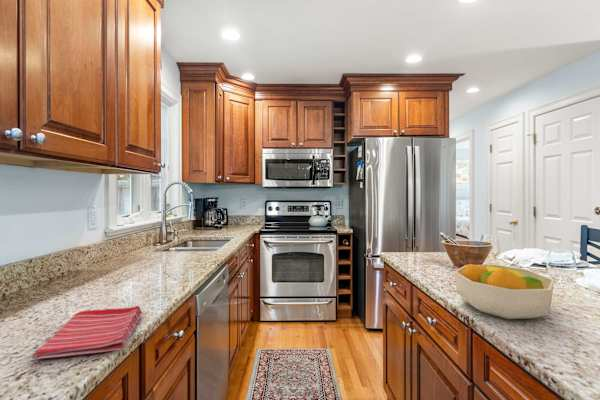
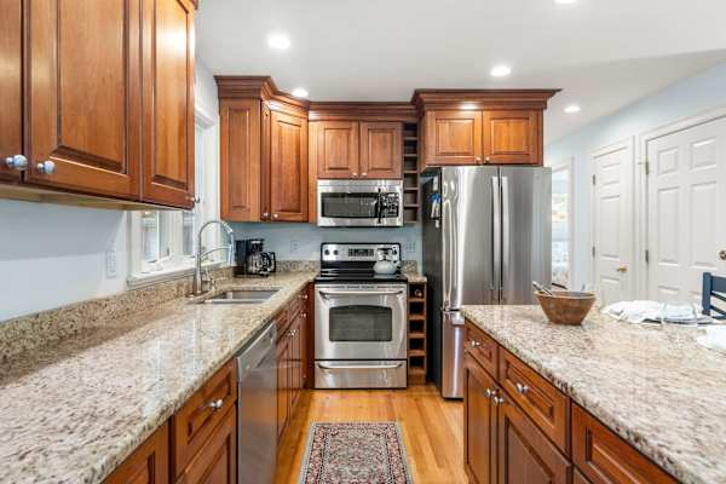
- dish towel [32,305,143,360]
- fruit bowl [453,263,555,320]
